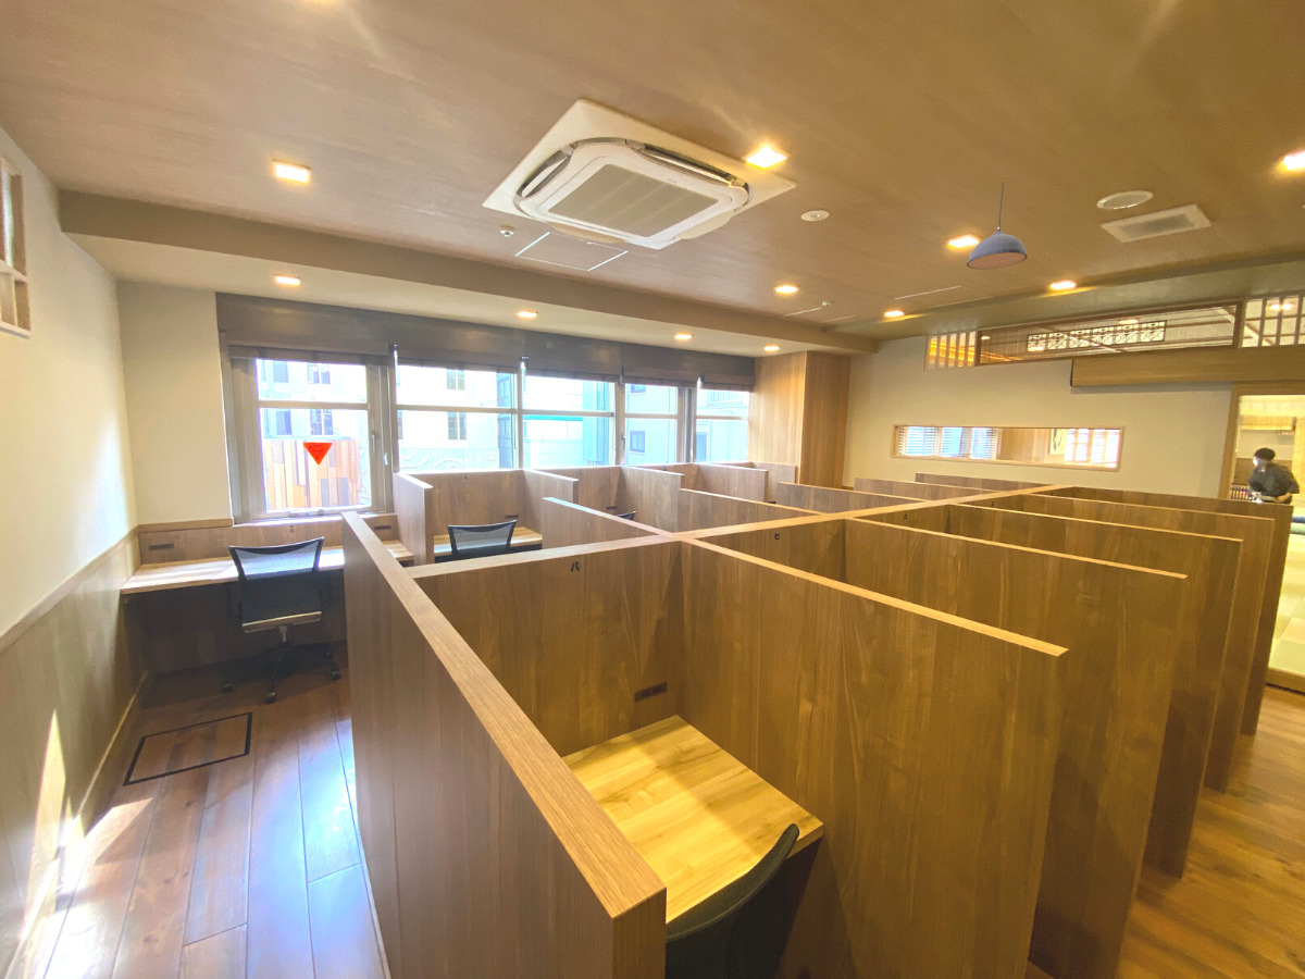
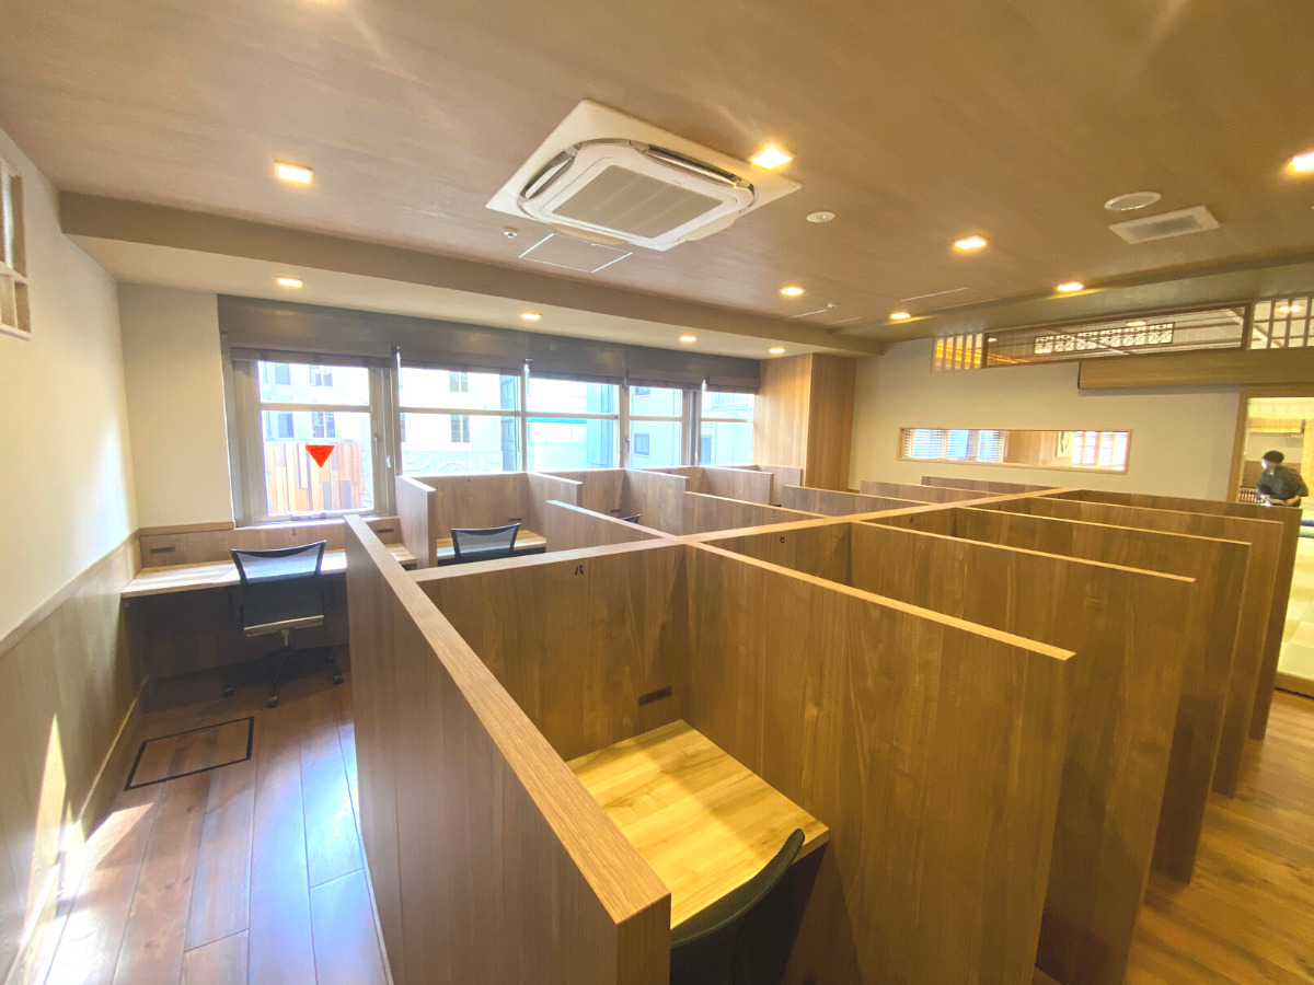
- pendant light [966,181,1029,270]
